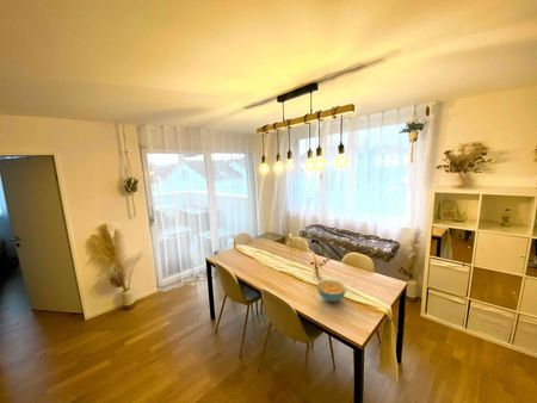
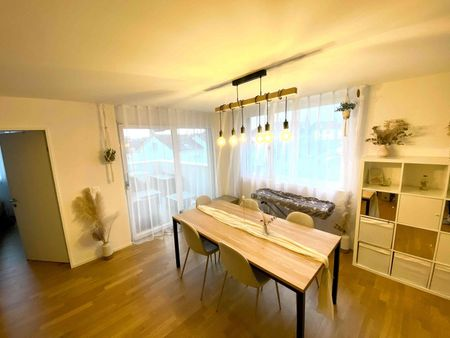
- cereal bowl [316,279,347,303]
